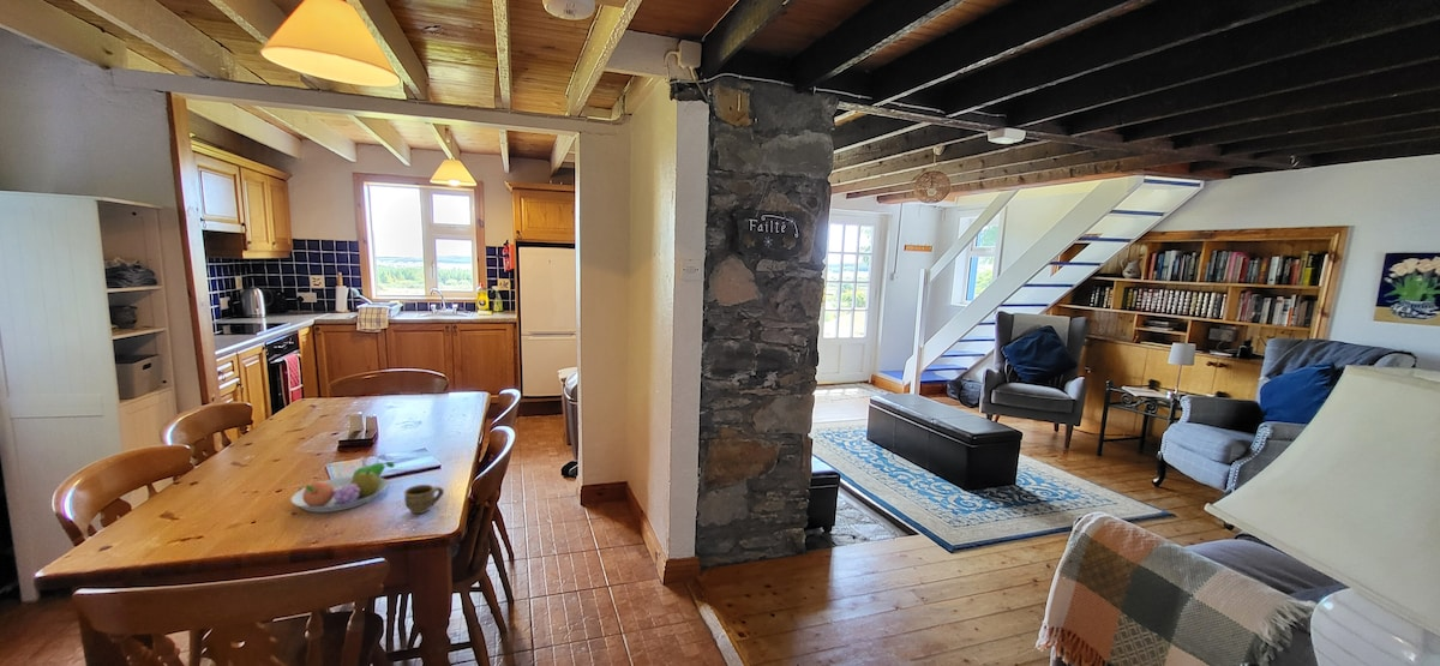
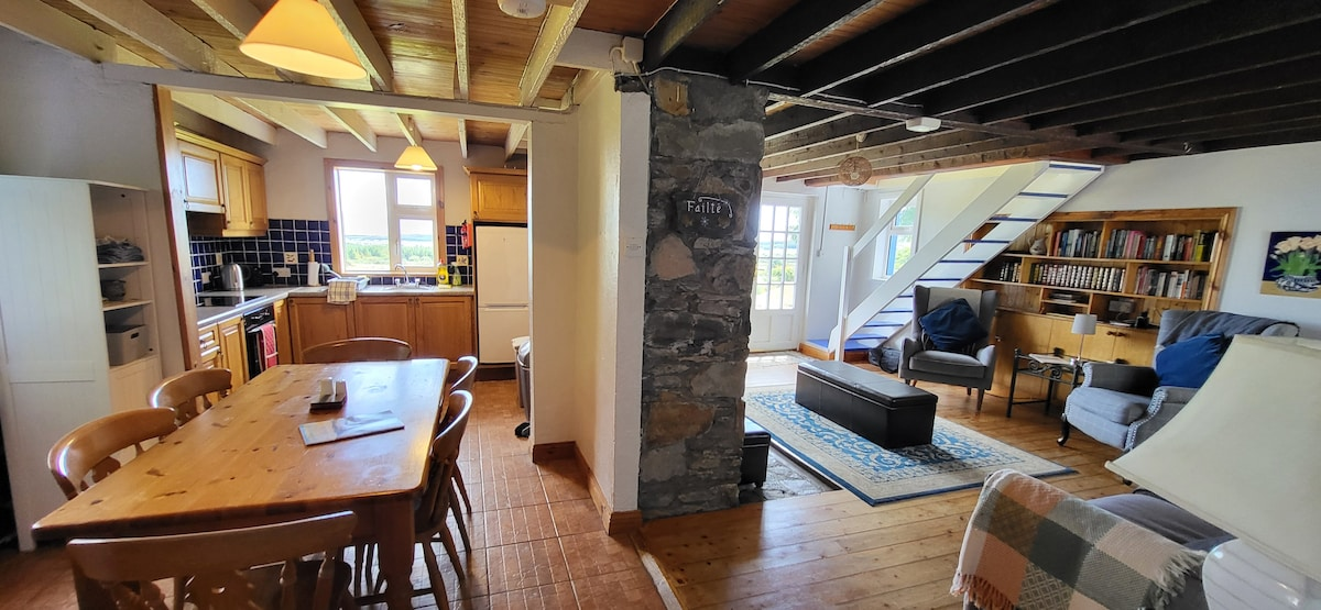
- cup [403,484,445,515]
- fruit bowl [290,461,396,514]
